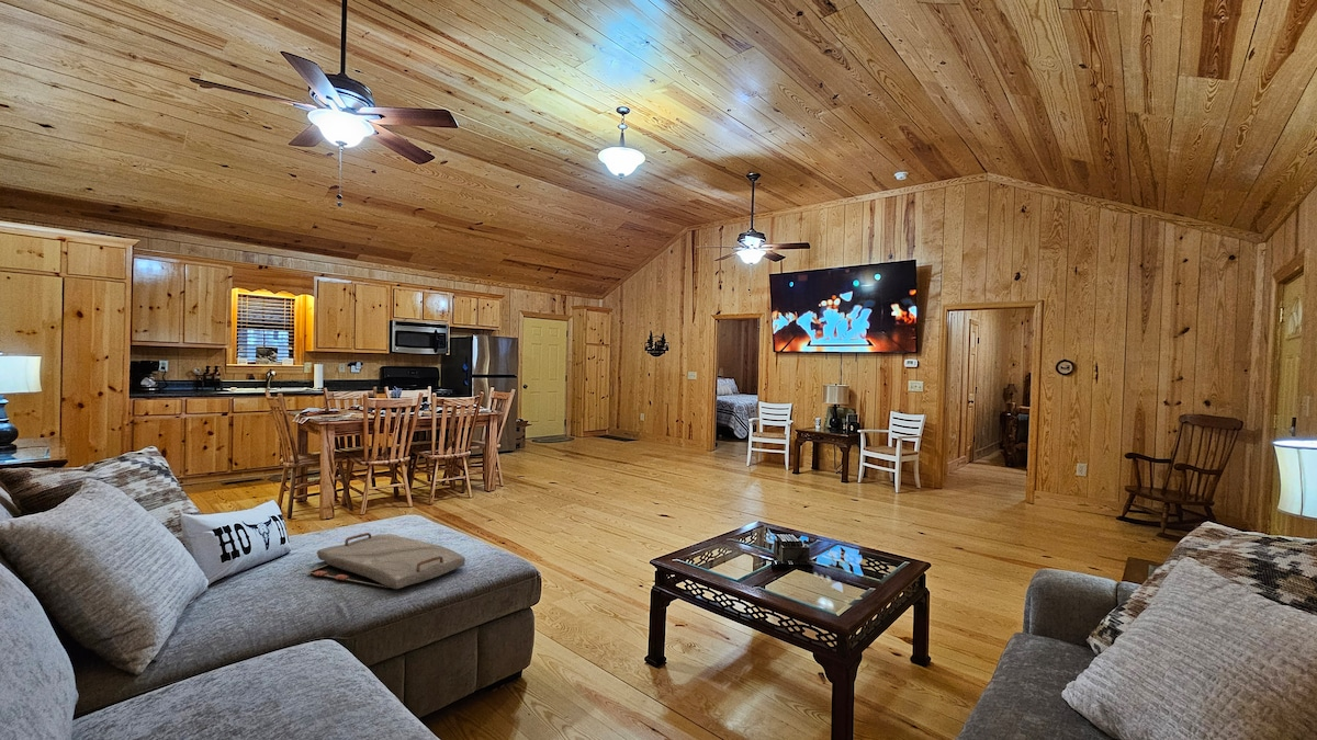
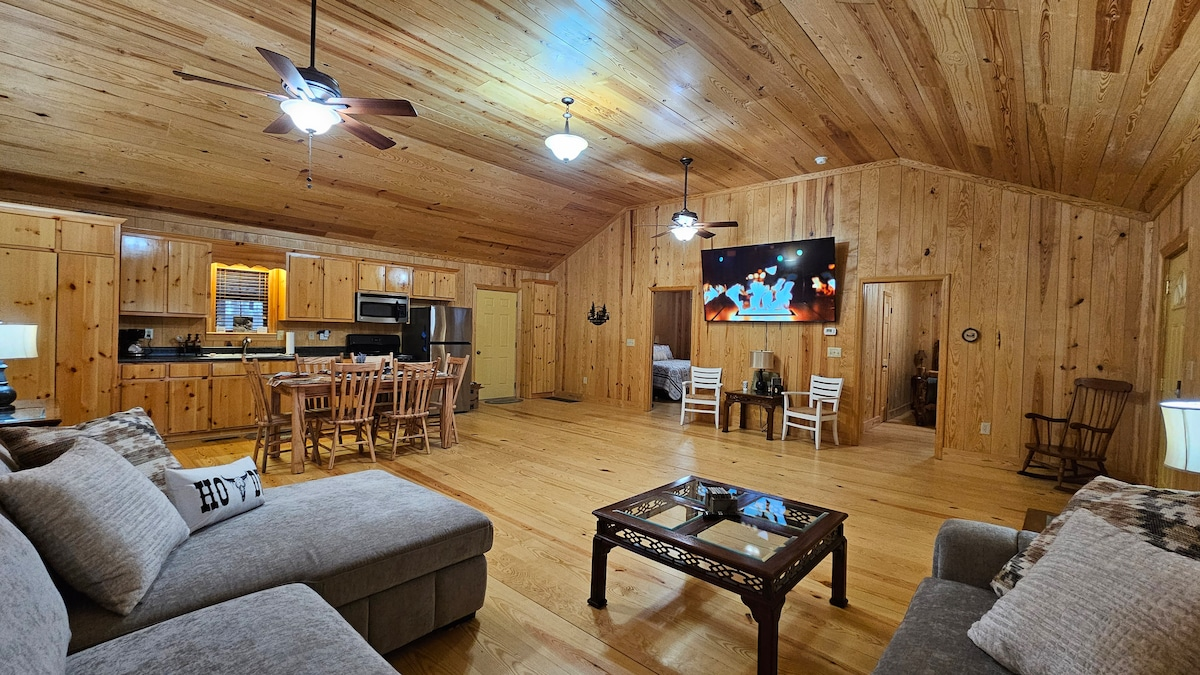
- serving tray [306,532,466,590]
